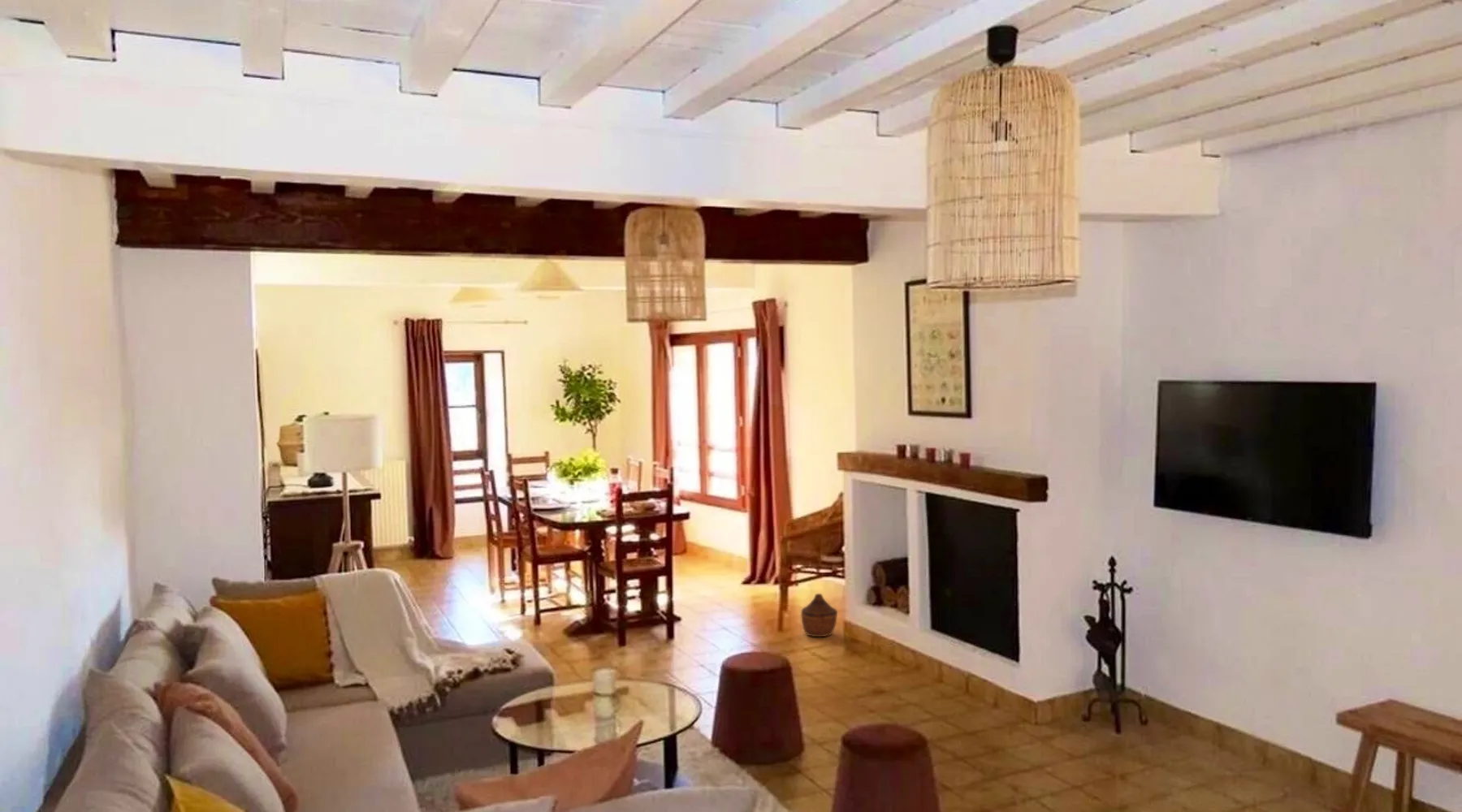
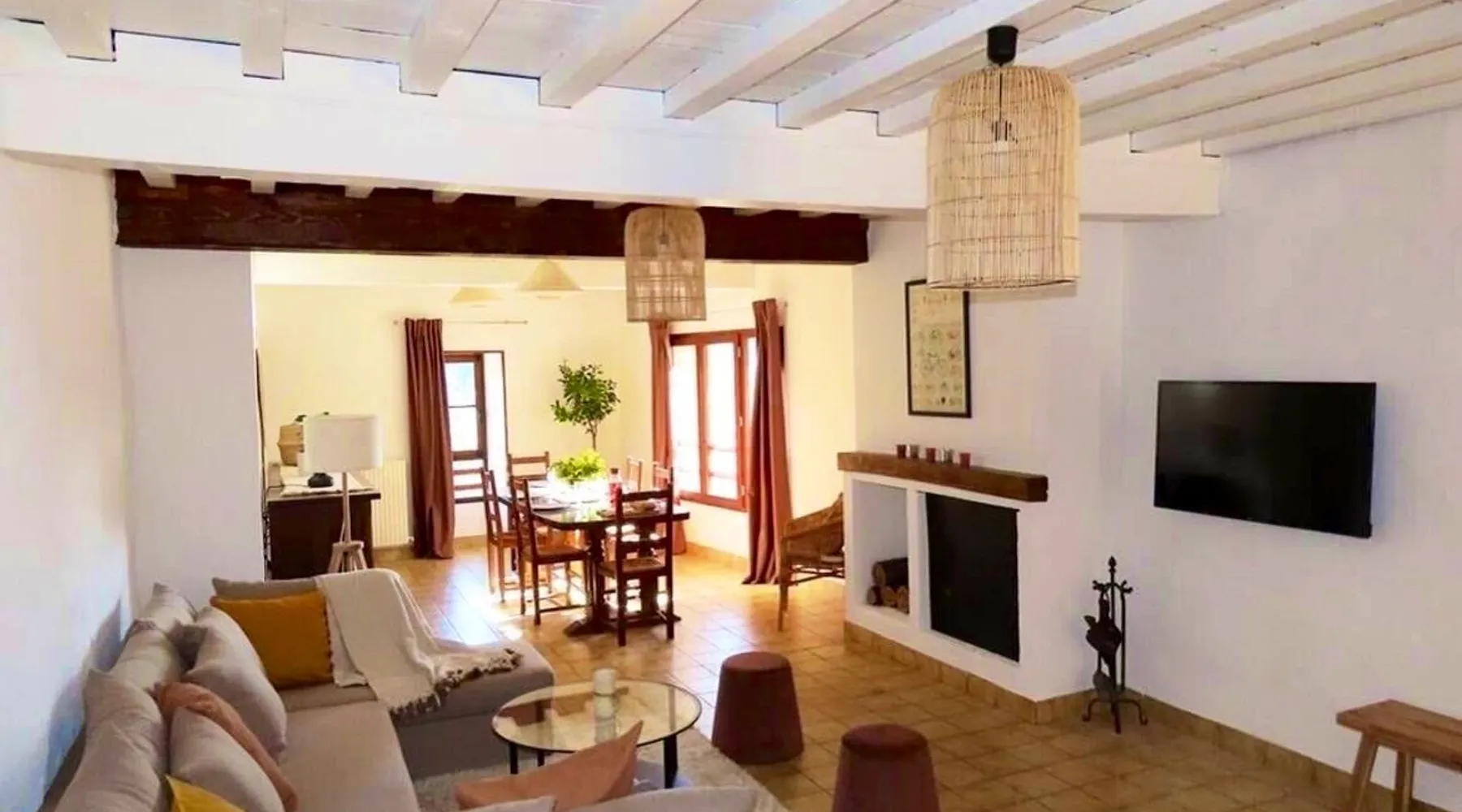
- woven basket [800,593,838,637]
